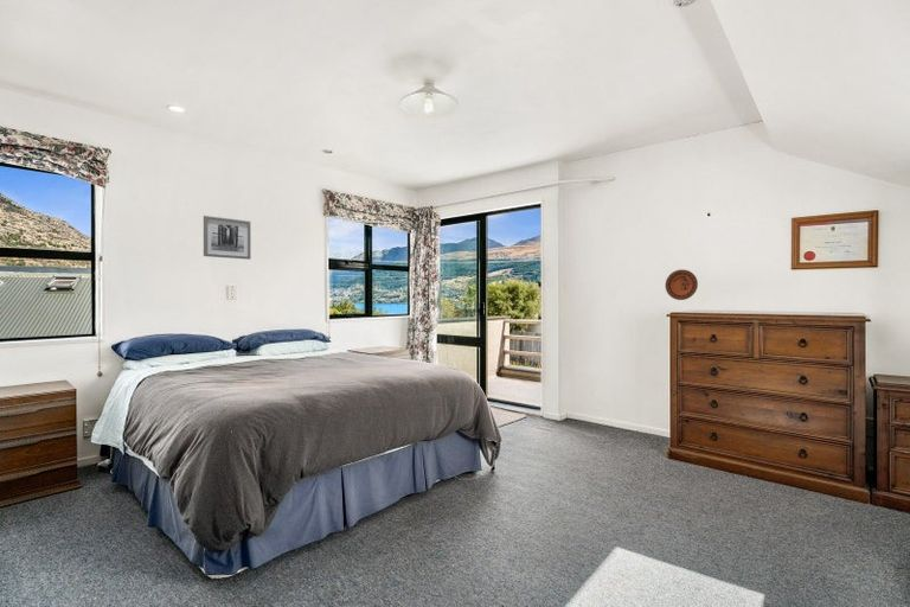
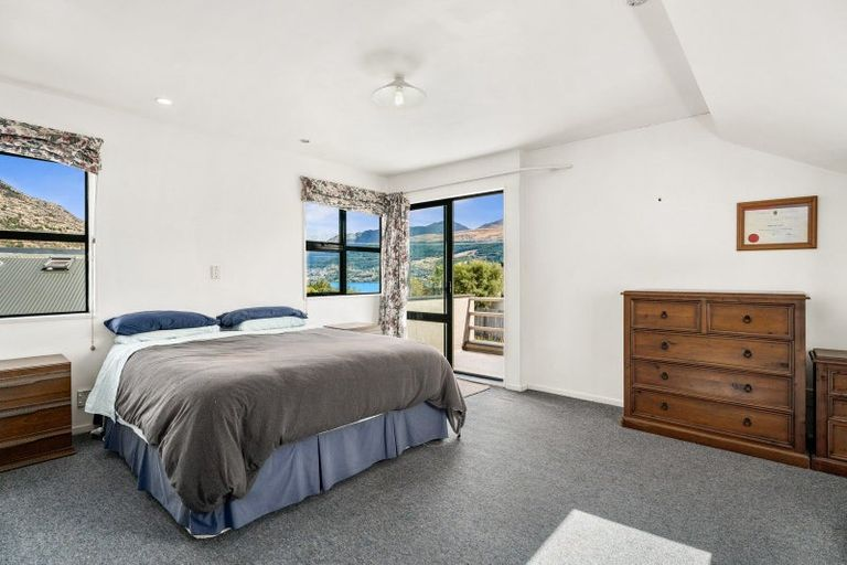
- wall art [203,215,252,261]
- decorative plate [665,268,699,301]
